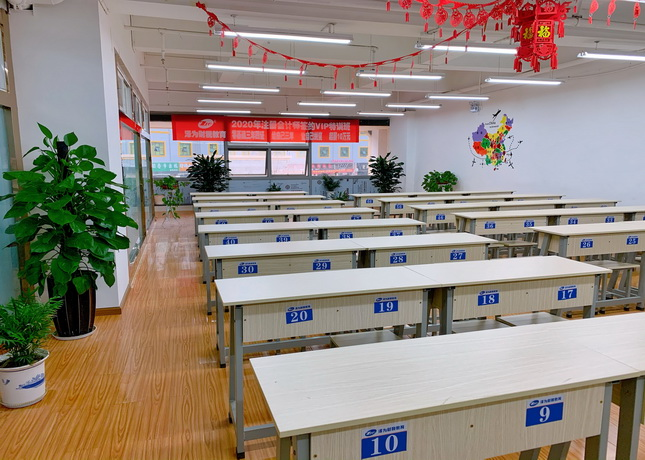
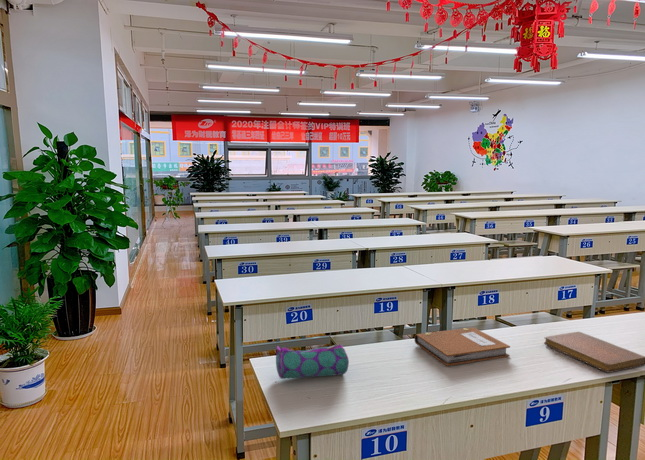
+ pencil case [275,343,350,380]
+ notebook [413,326,511,367]
+ notebook [543,331,645,374]
